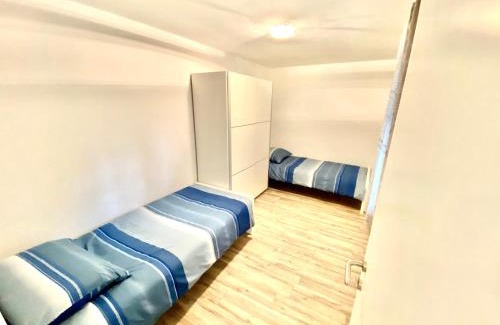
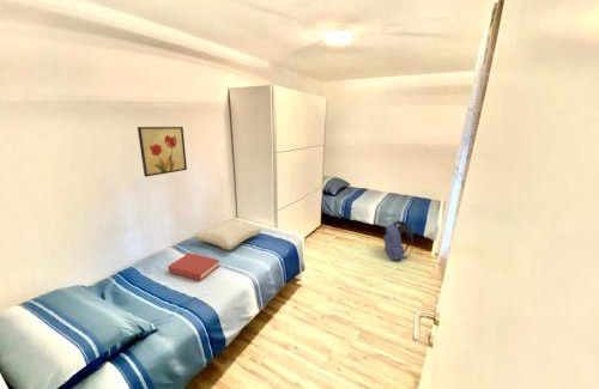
+ backpack [382,220,415,261]
+ pillow [193,218,262,251]
+ wall art [137,126,188,178]
+ hardback book [167,251,220,282]
